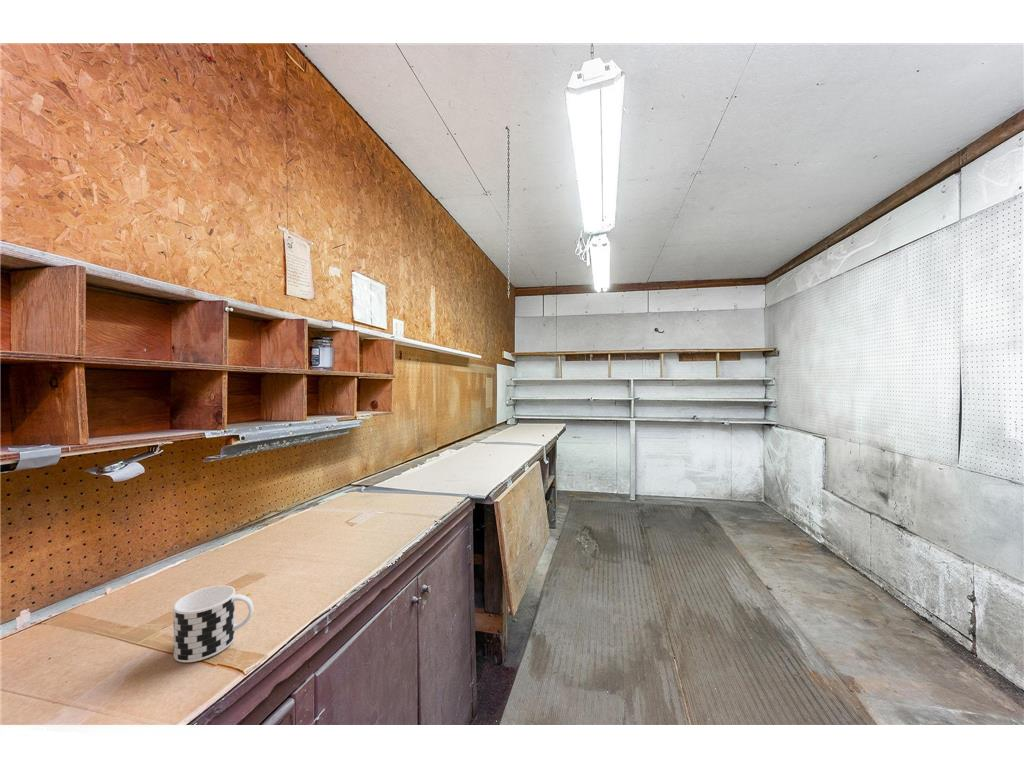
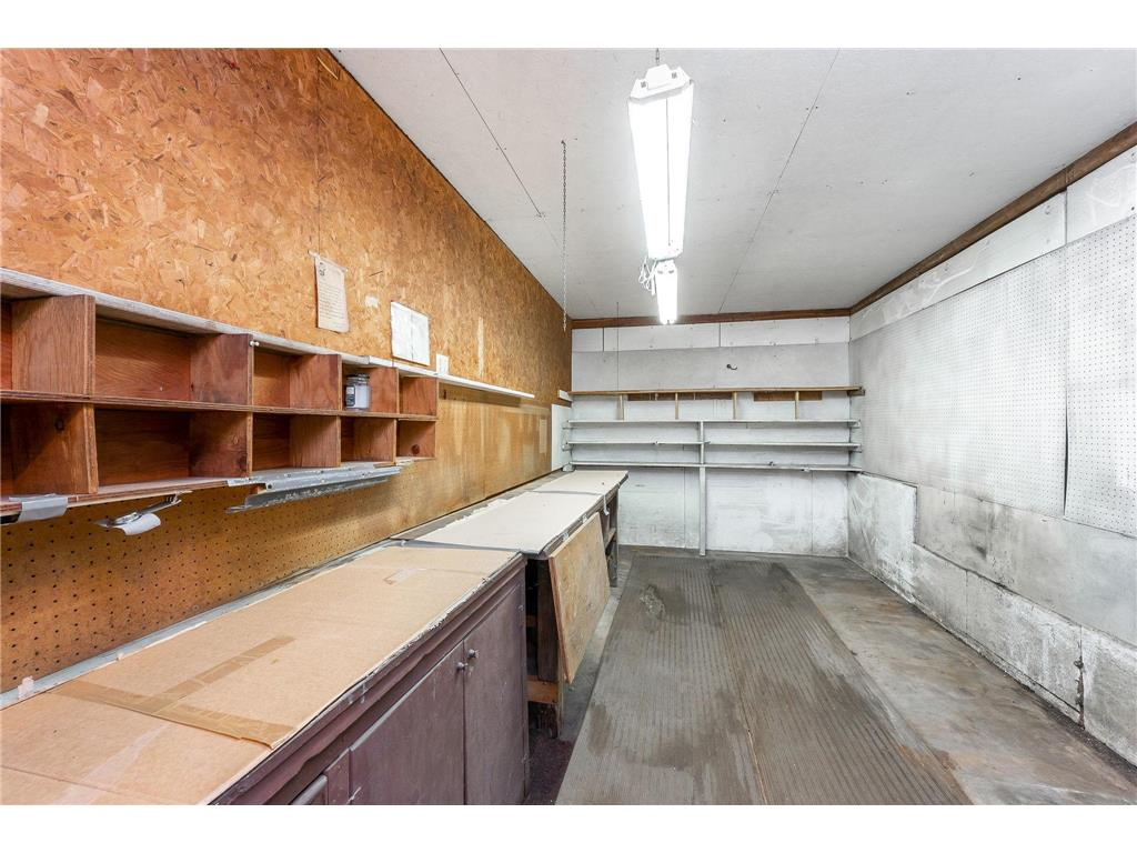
- cup [173,584,254,663]
